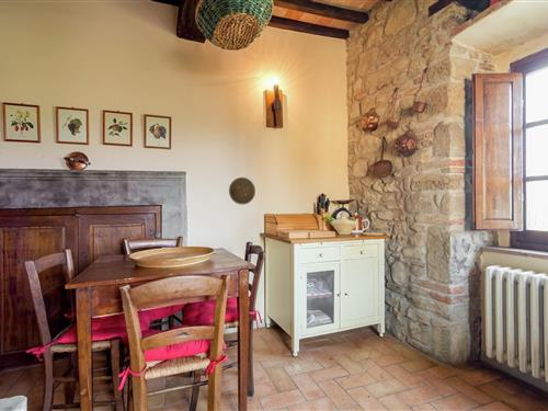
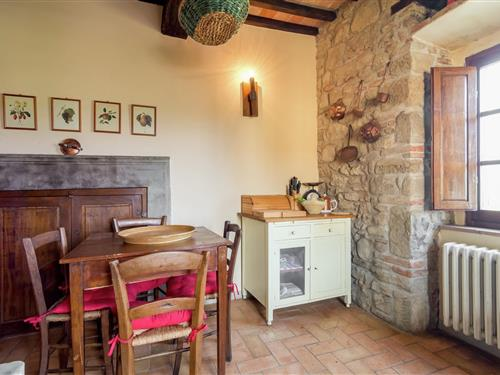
- decorative plate [228,176,256,206]
